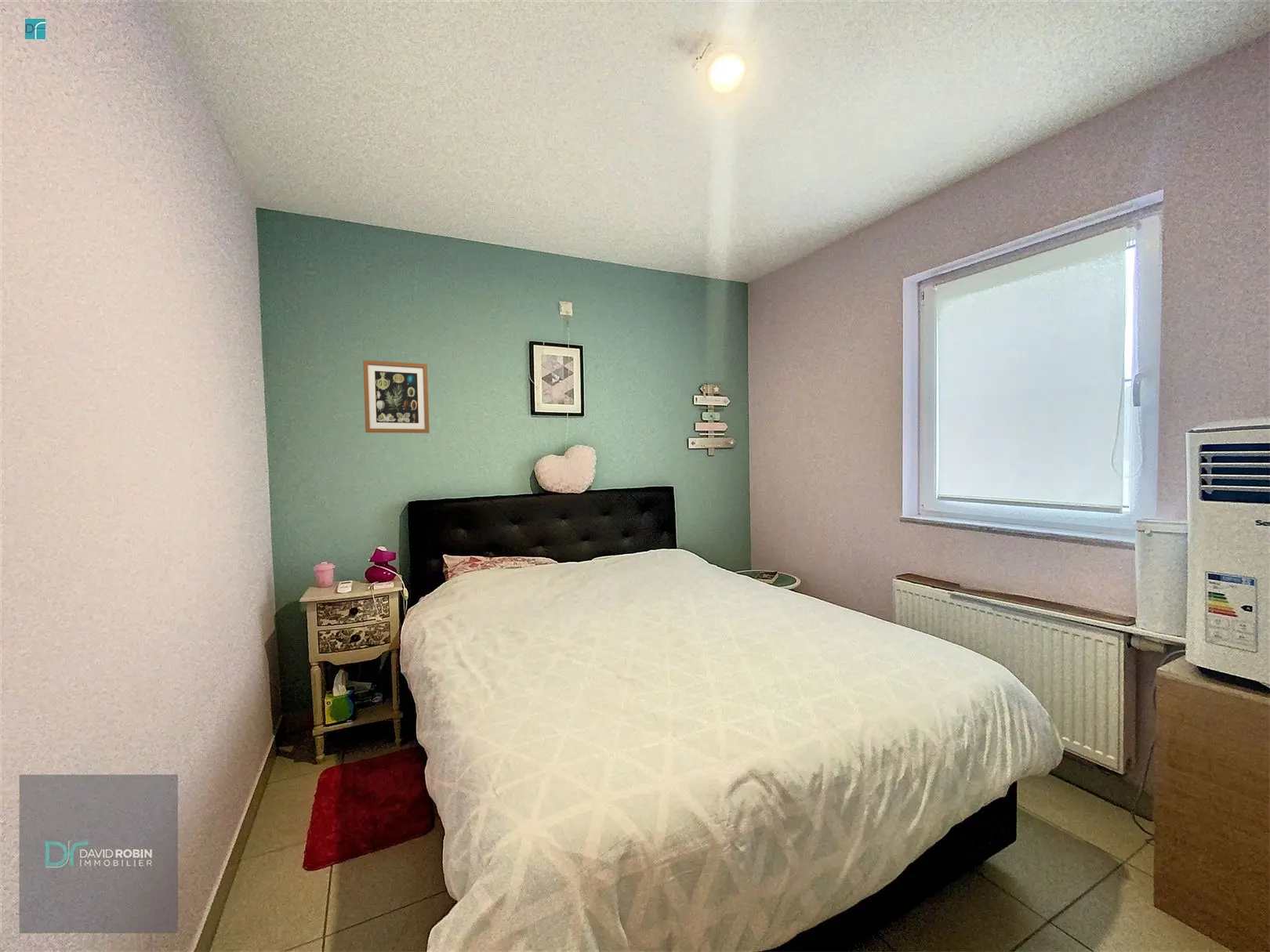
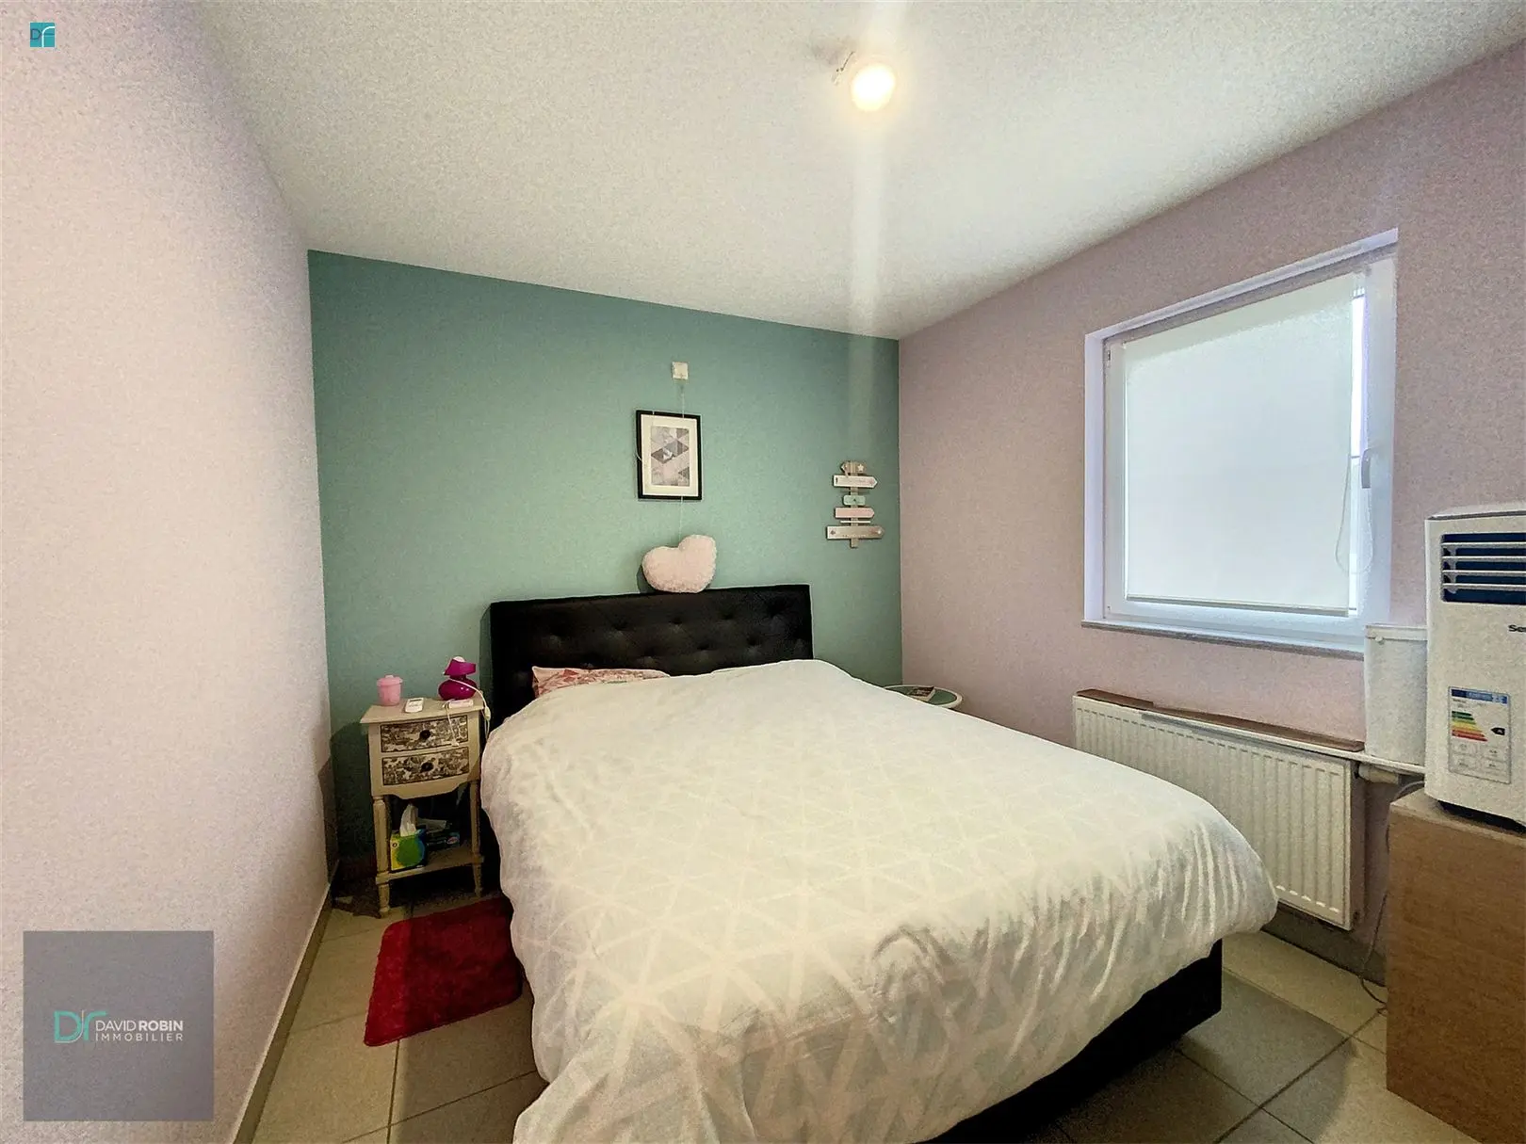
- wall art [362,359,430,434]
